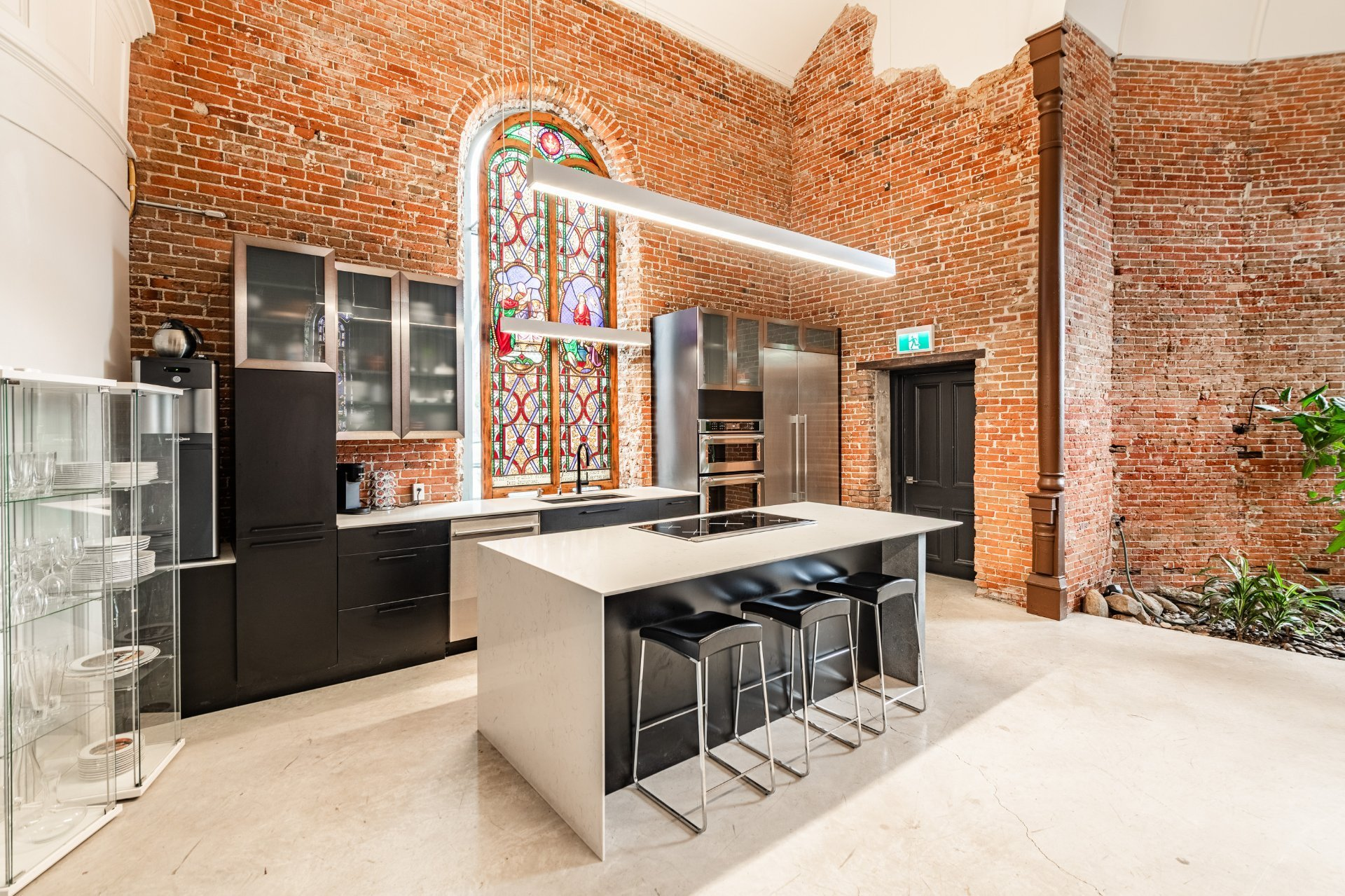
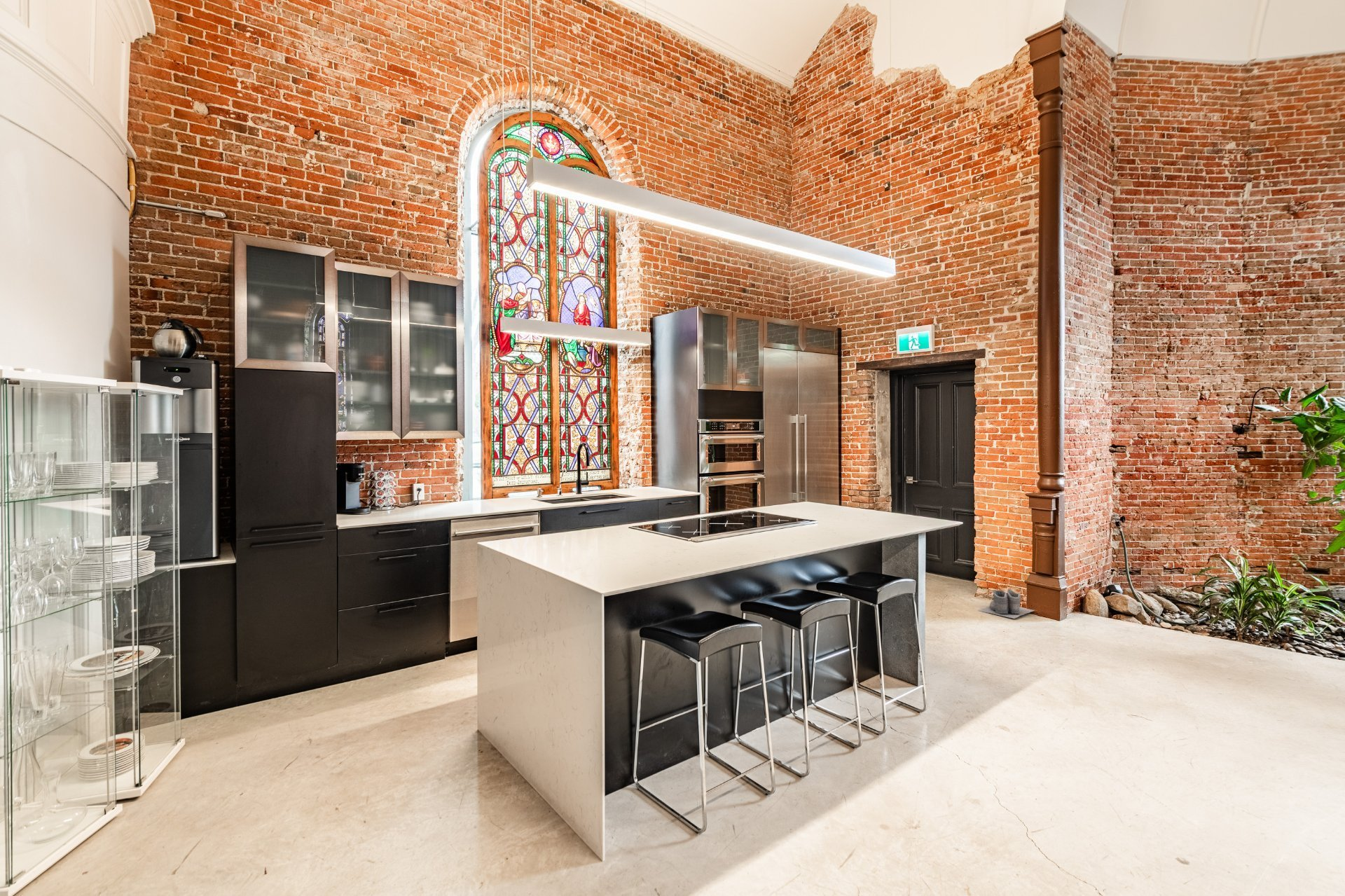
+ boots [977,588,1035,619]
